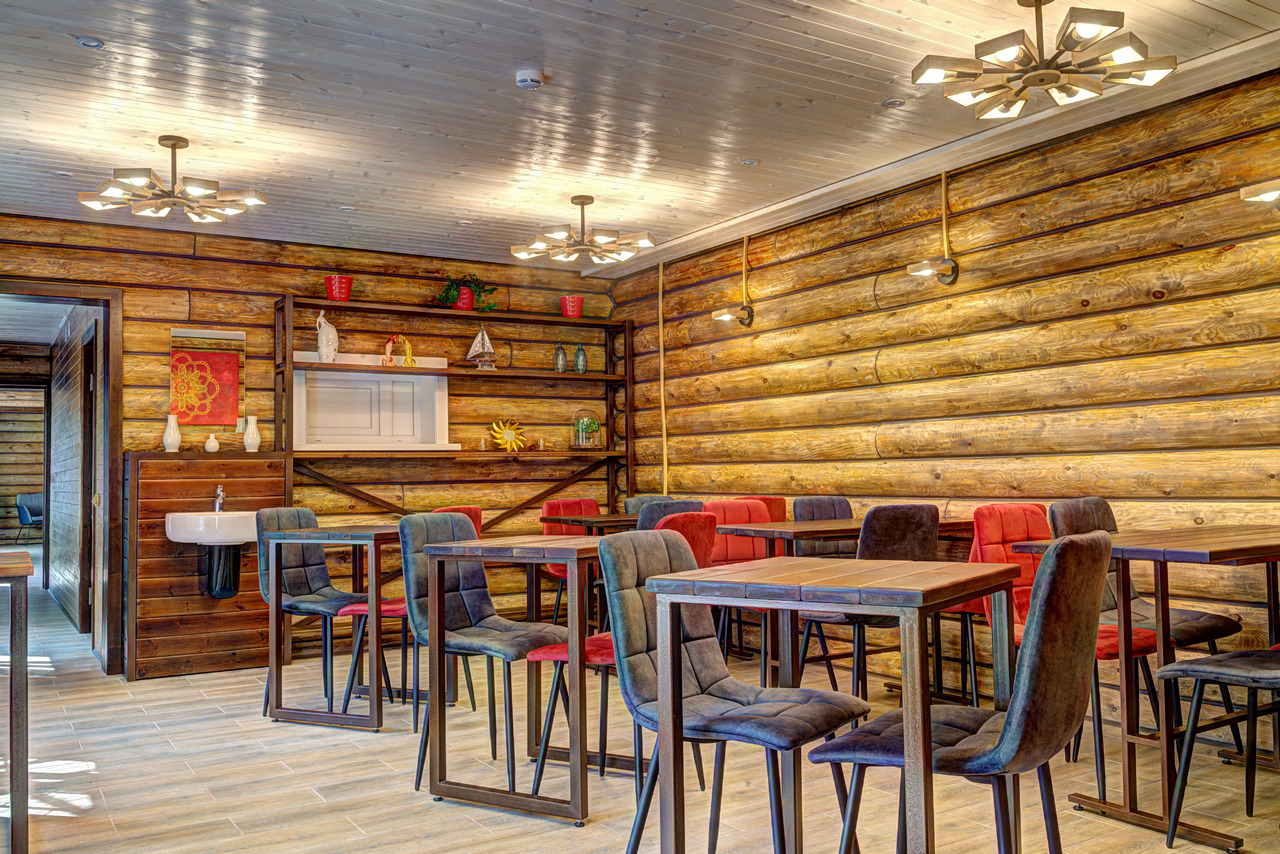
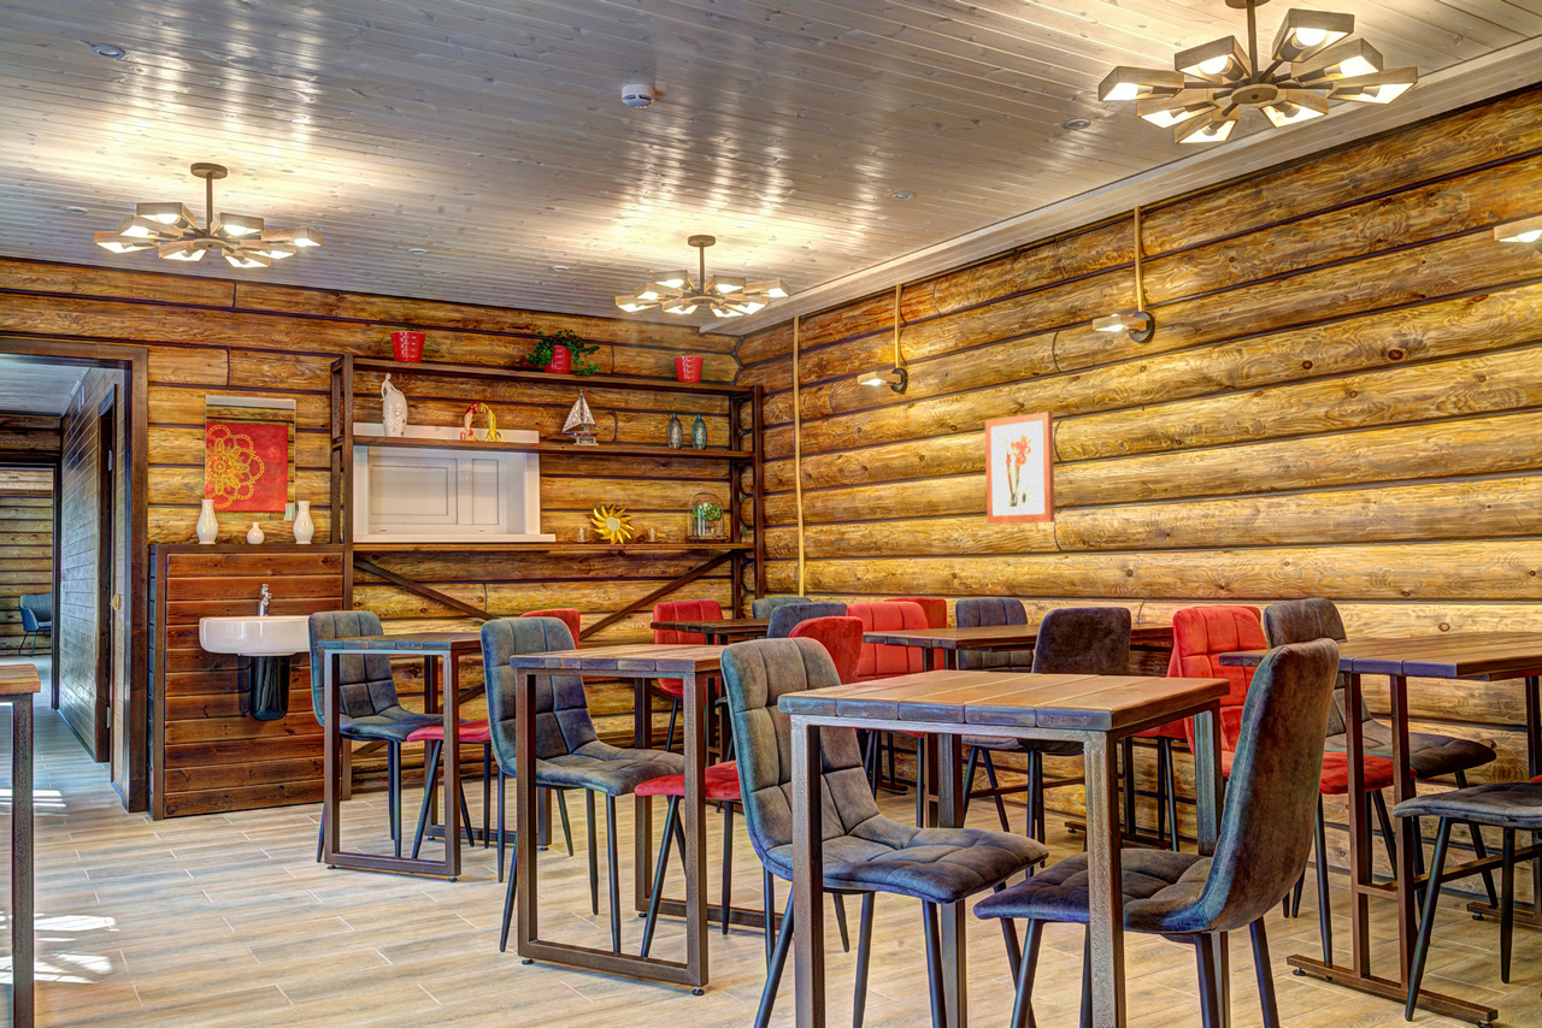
+ wall art [984,410,1057,525]
